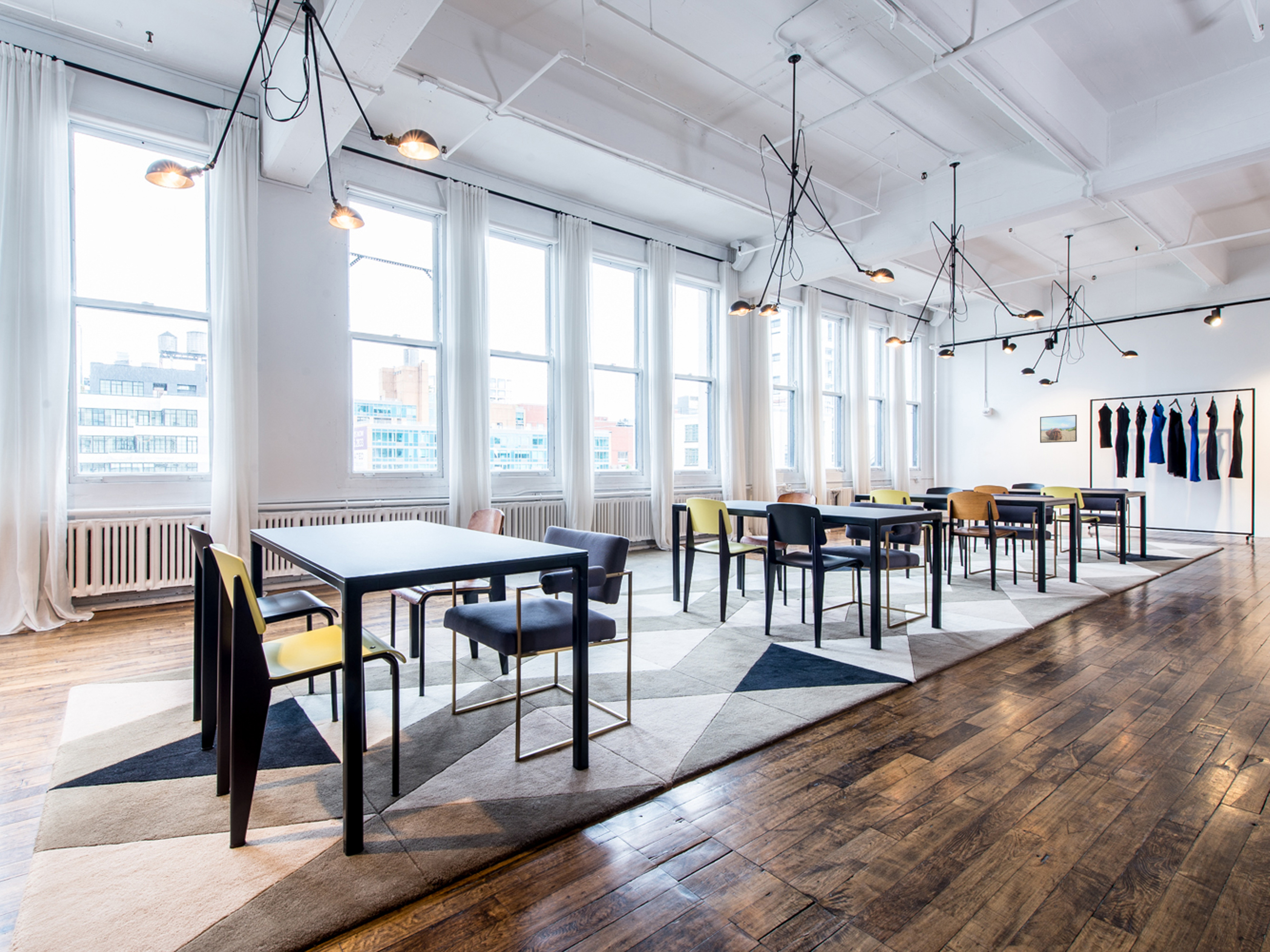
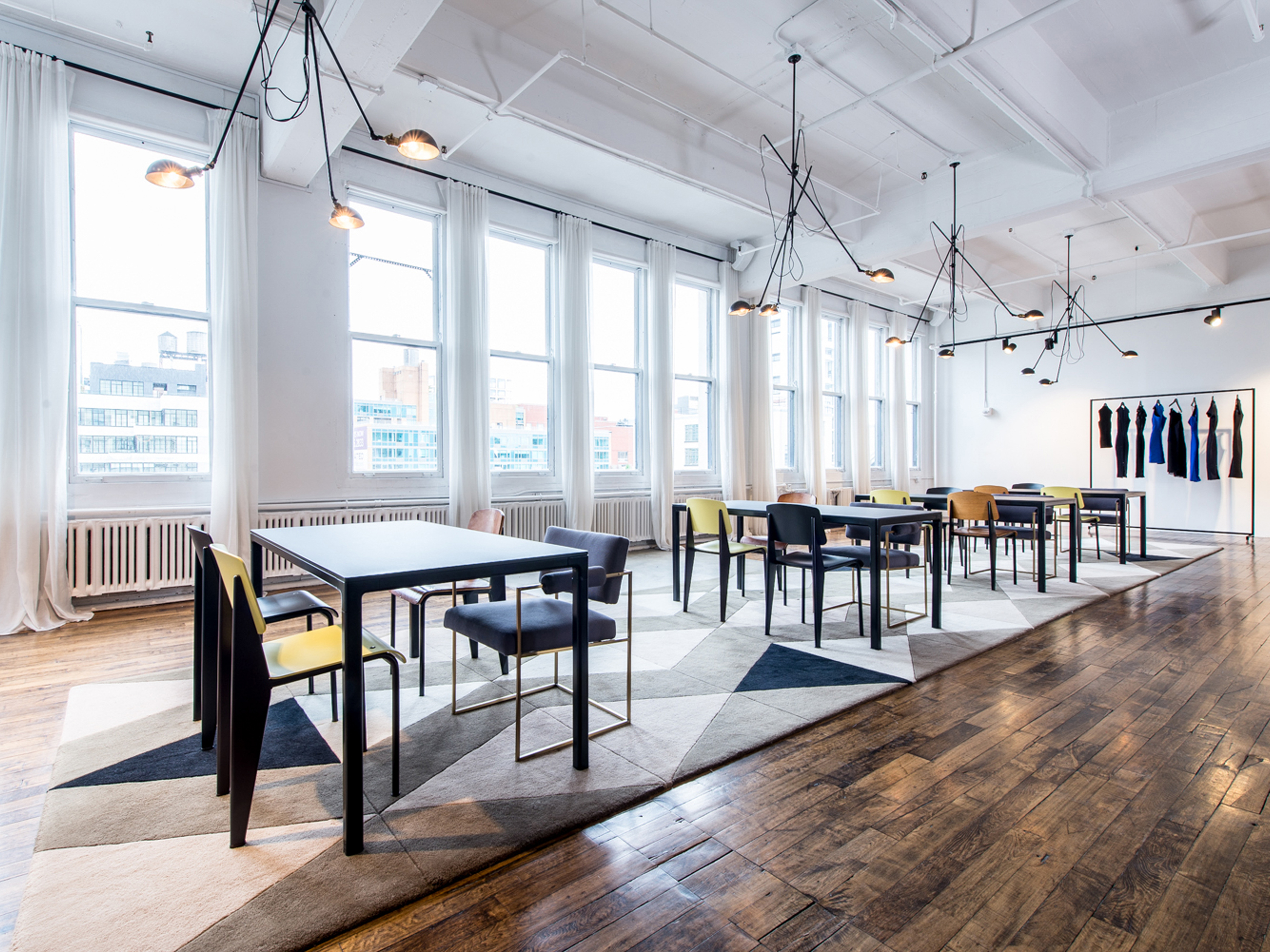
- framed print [1040,414,1077,443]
